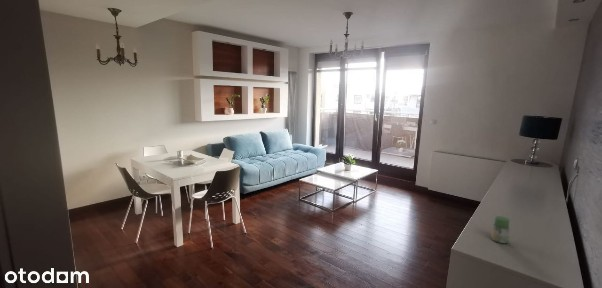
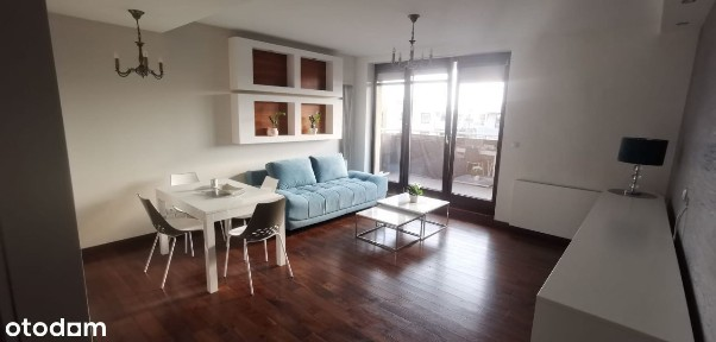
- jar [490,215,511,244]
